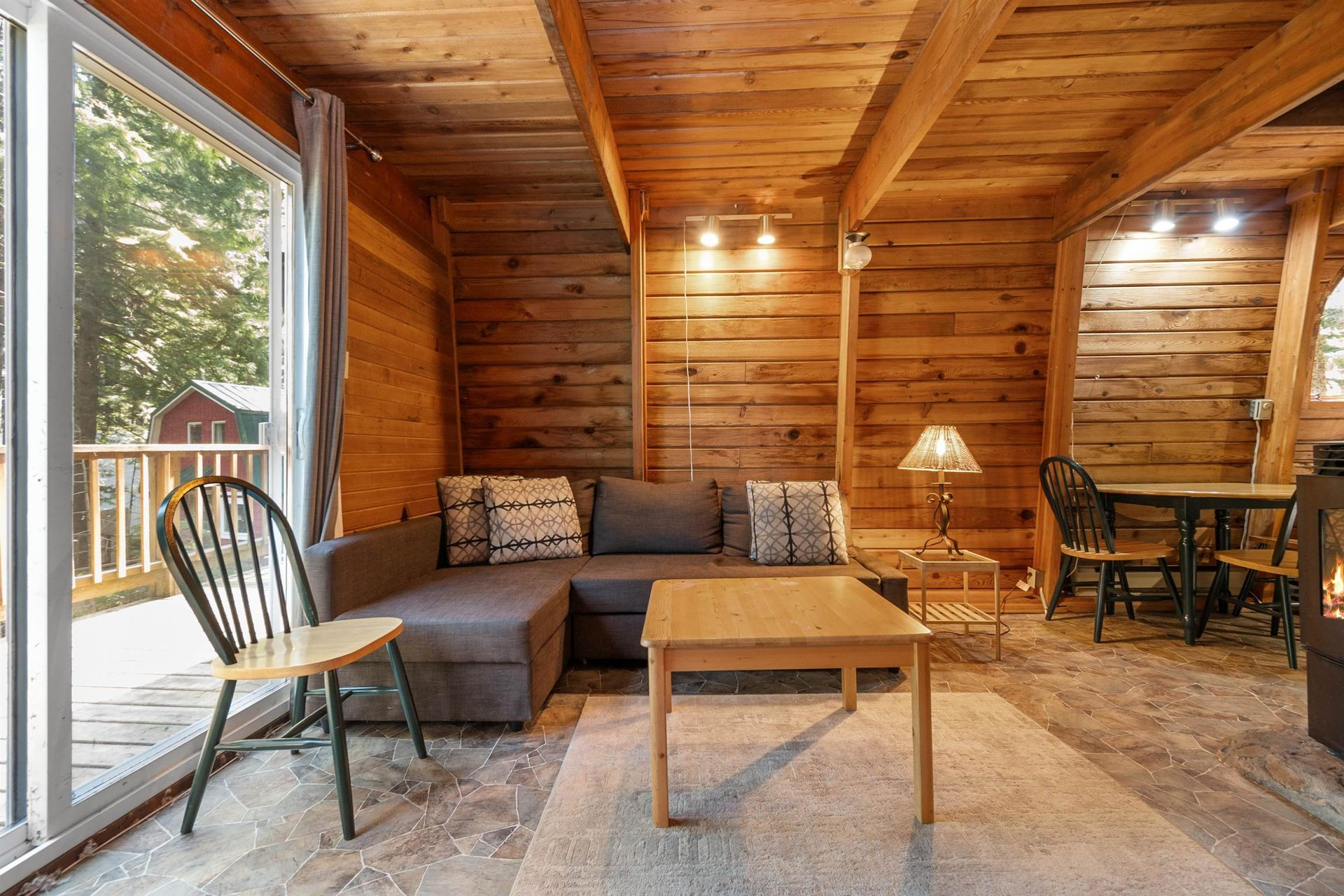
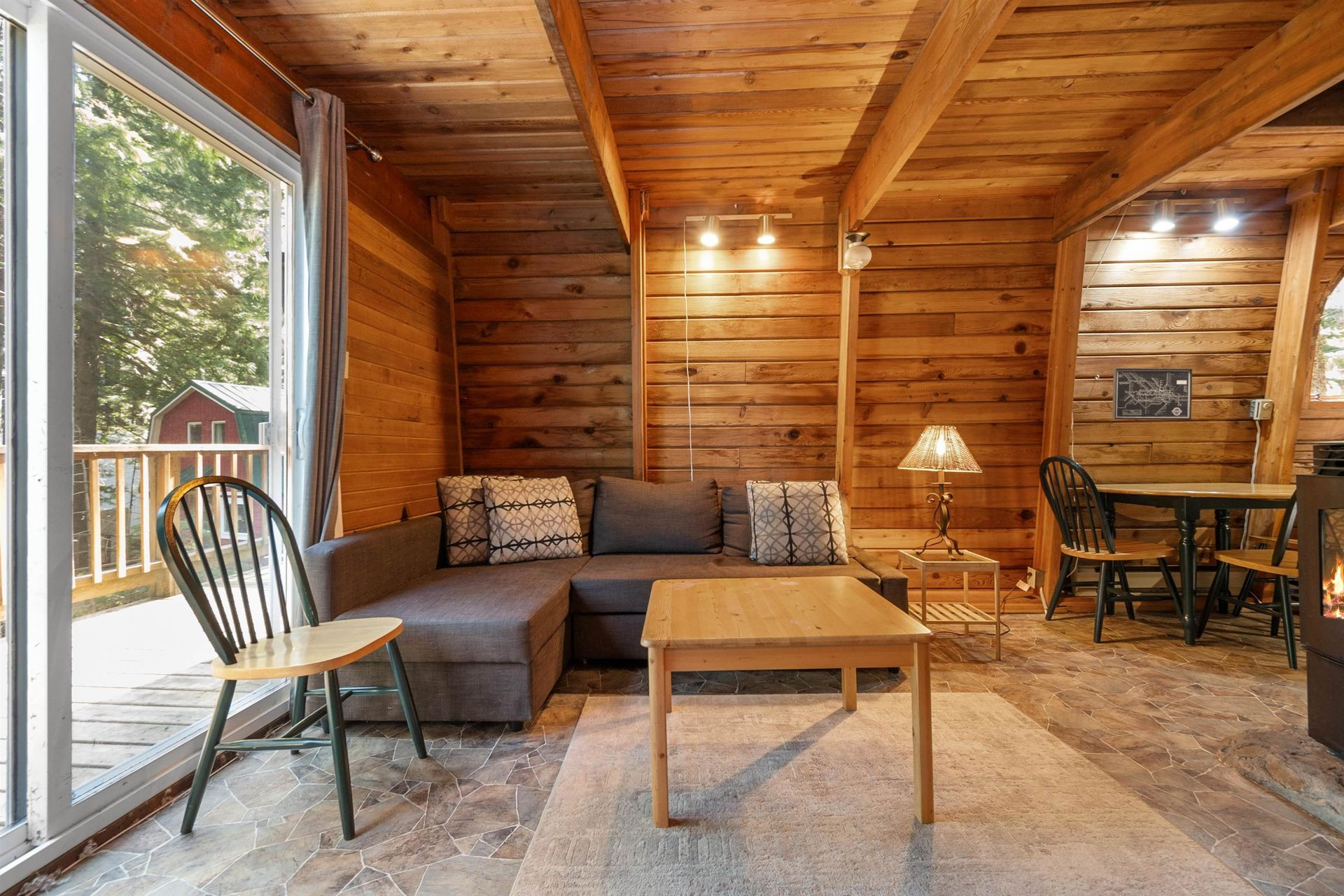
+ wall art [1112,367,1193,421]
